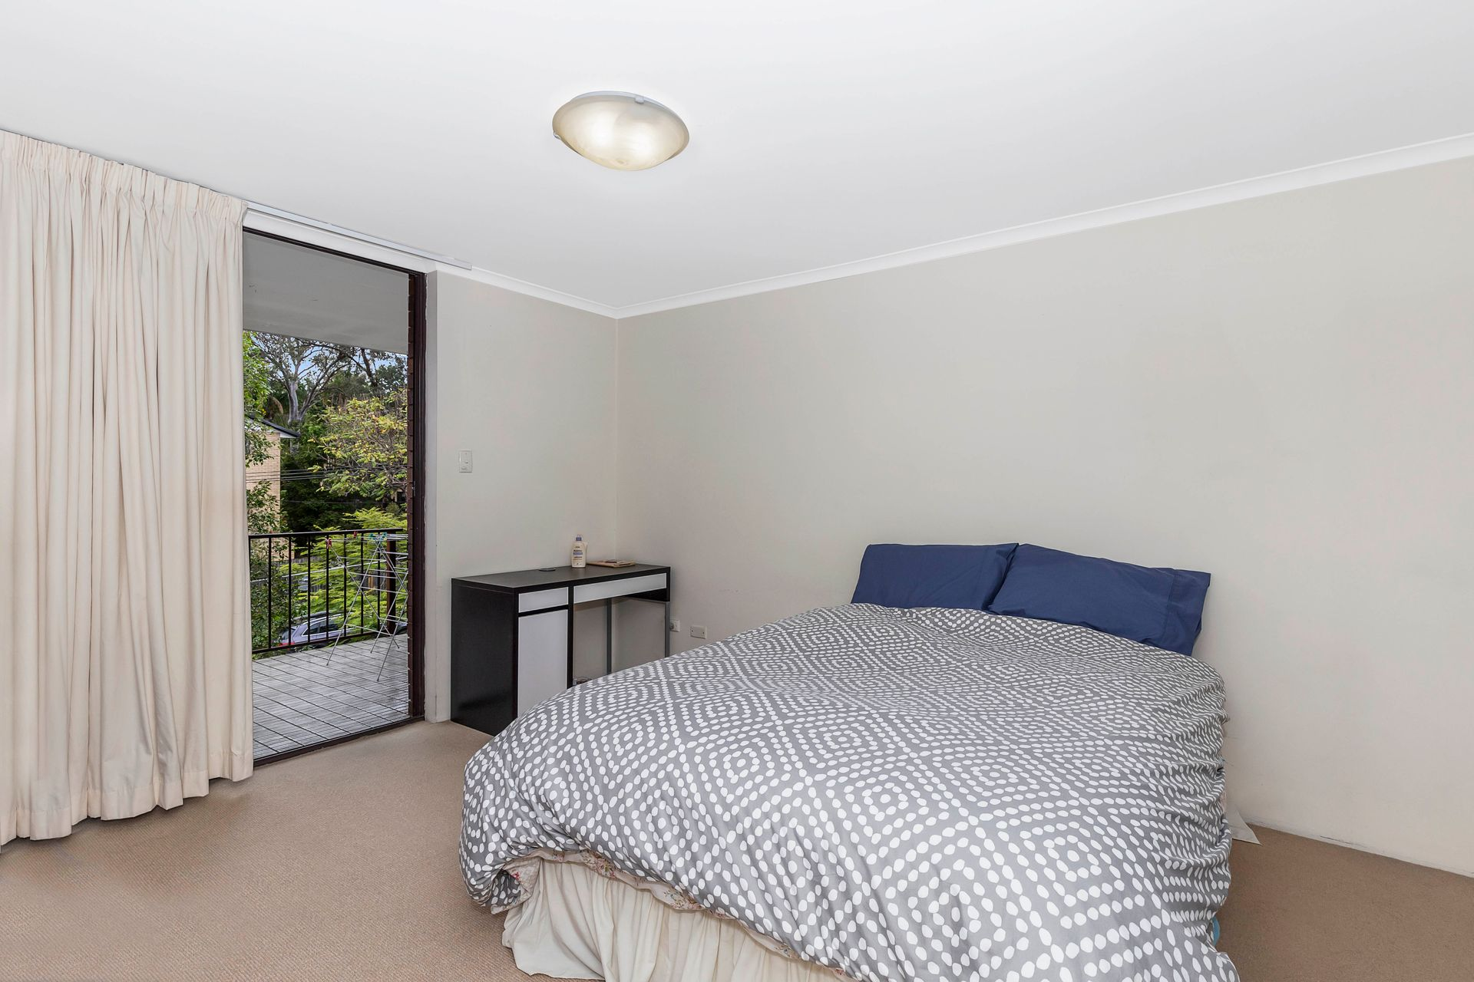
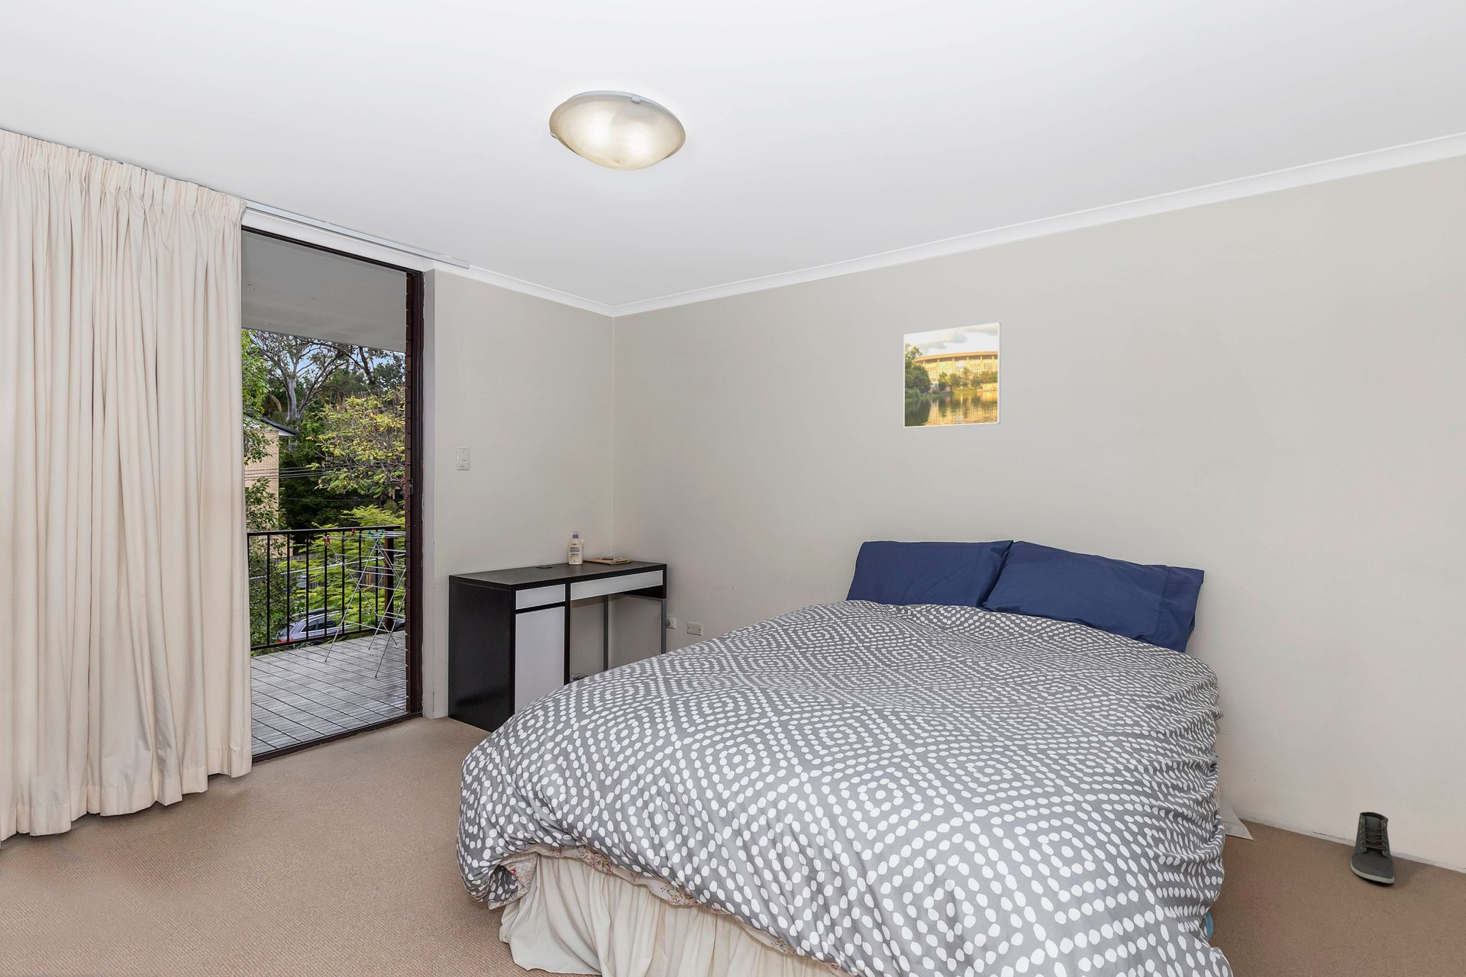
+ sneaker [1350,811,1395,884]
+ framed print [902,322,1001,429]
